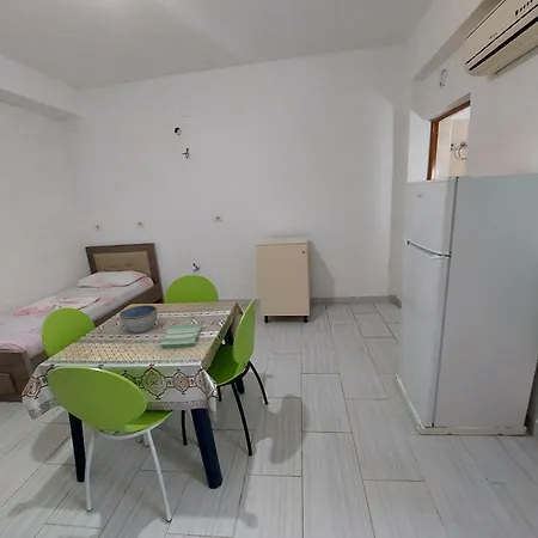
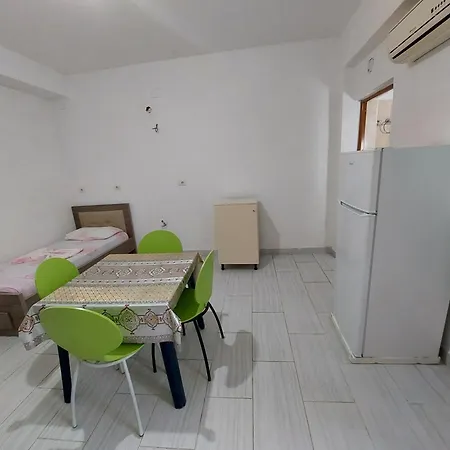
- bowl [118,304,159,334]
- dish towel [159,322,203,349]
